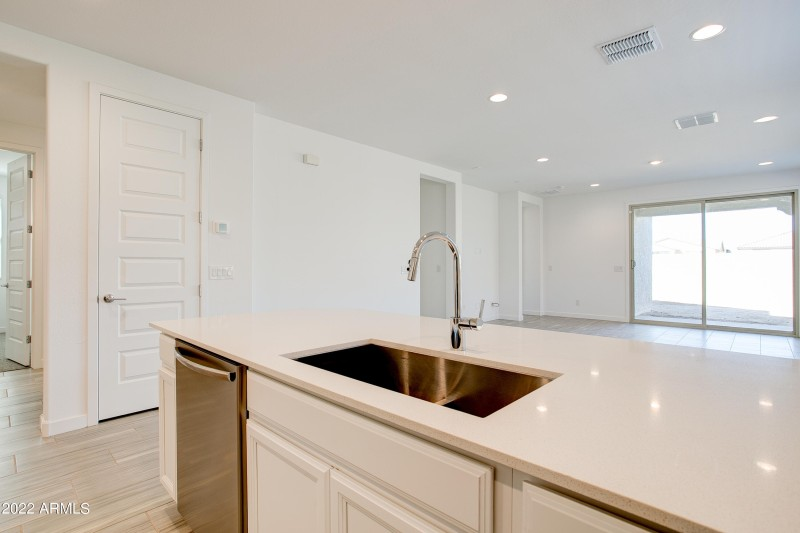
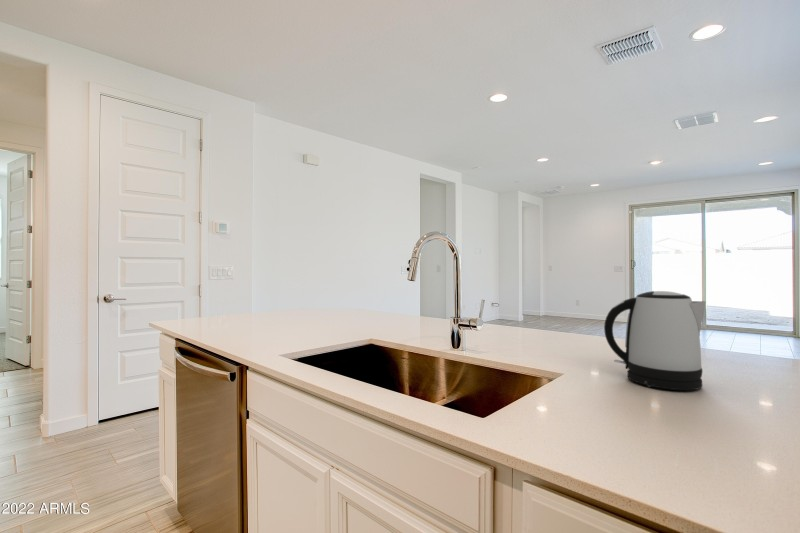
+ kettle [603,290,707,391]
